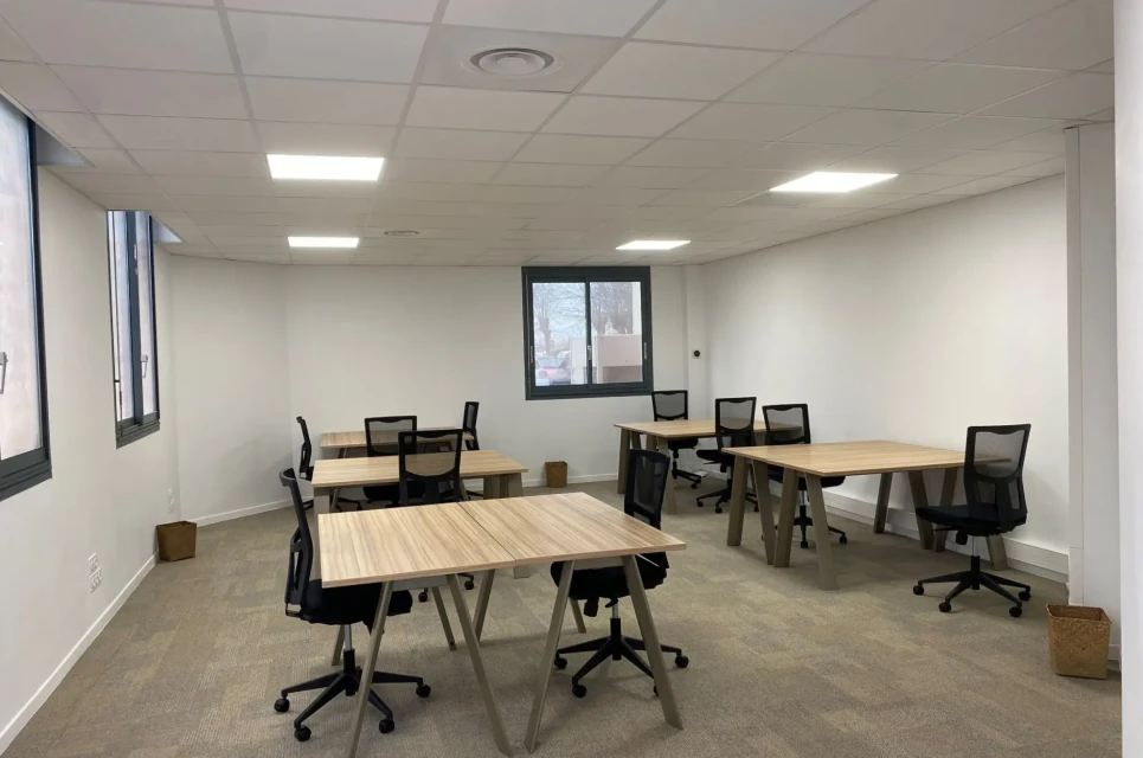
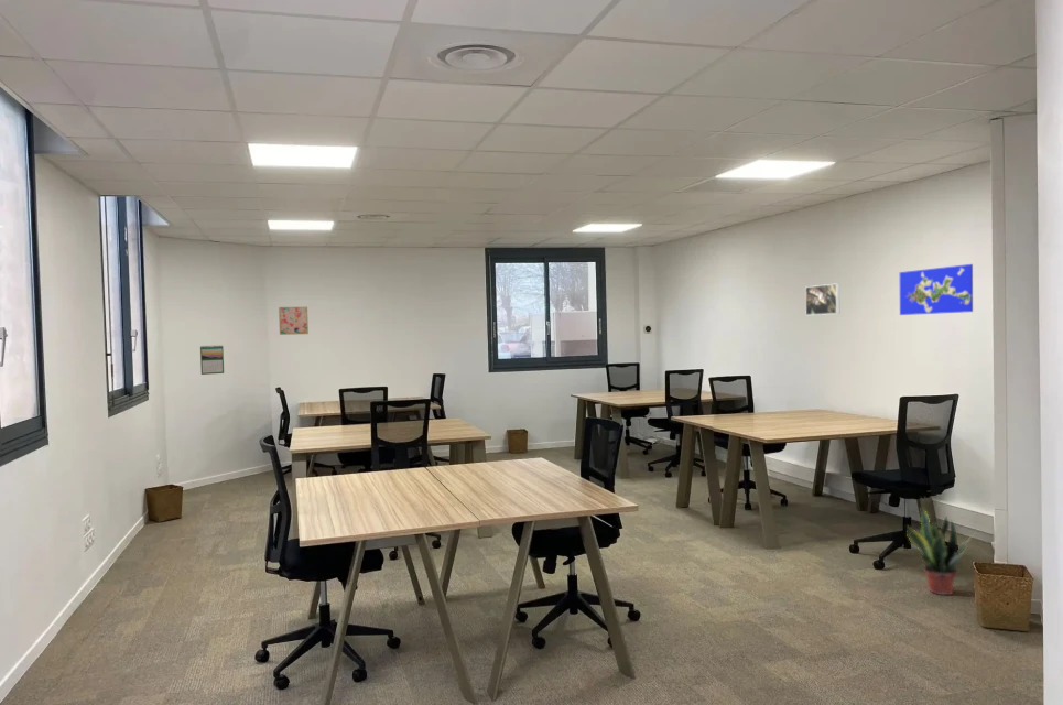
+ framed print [804,283,840,316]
+ potted plant [905,506,976,596]
+ calendar [199,344,225,376]
+ wall art [278,306,310,336]
+ world map [899,263,974,316]
